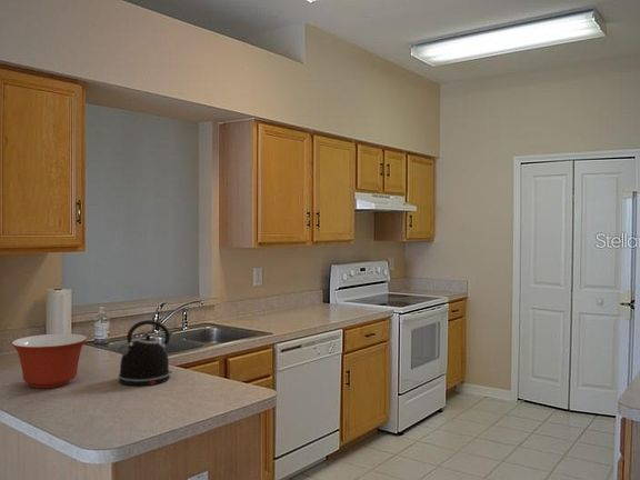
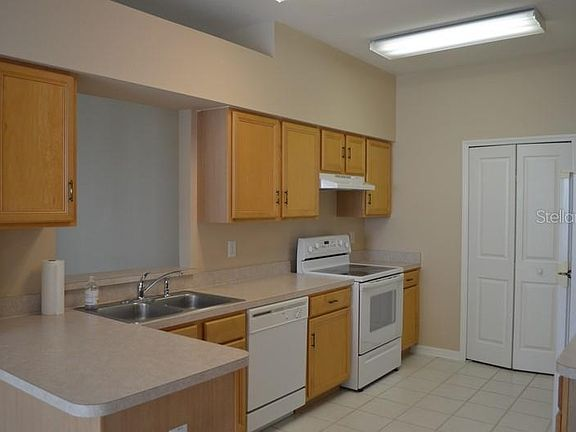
- kettle [116,319,173,387]
- mixing bowl [10,332,89,389]
